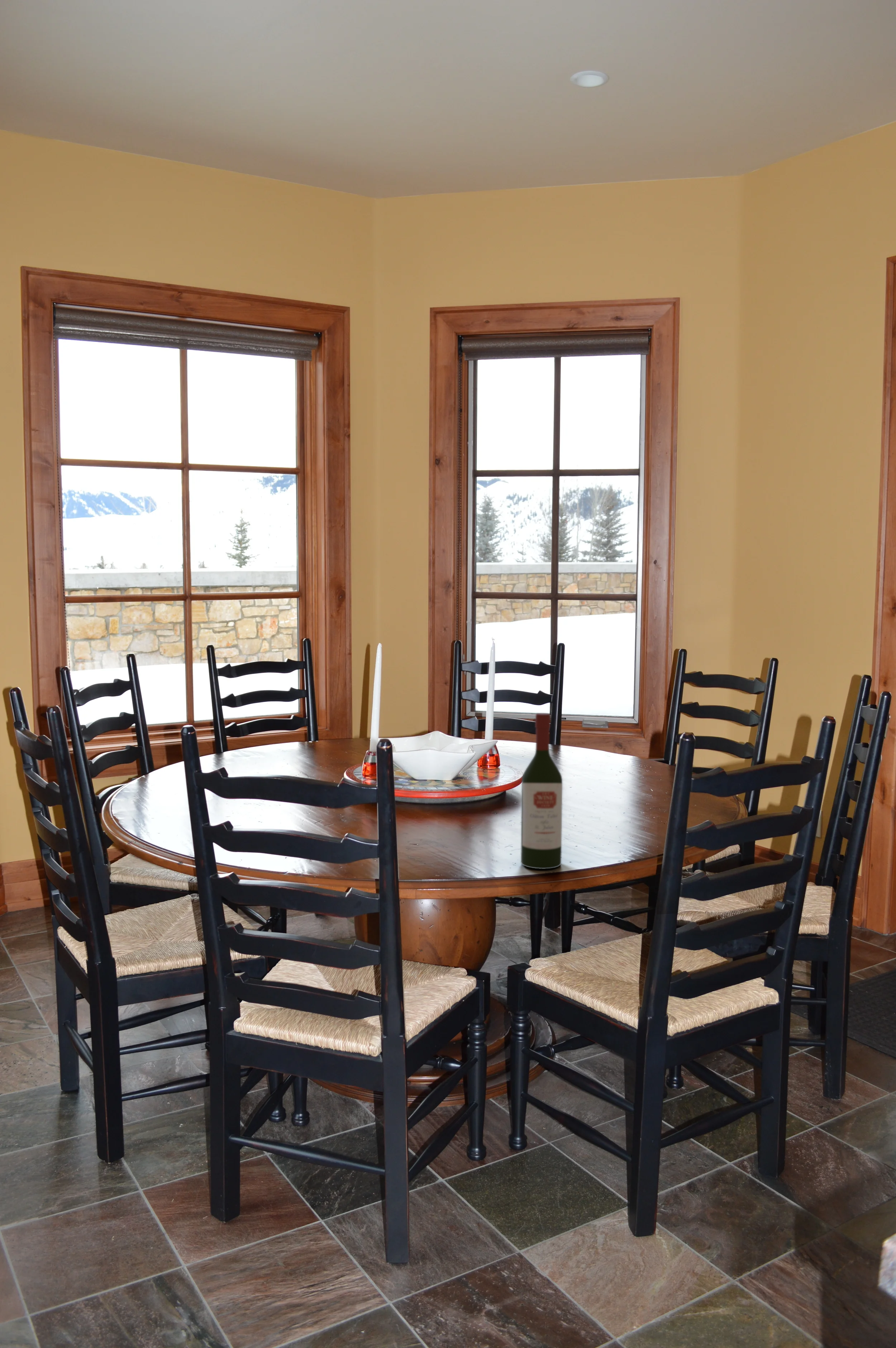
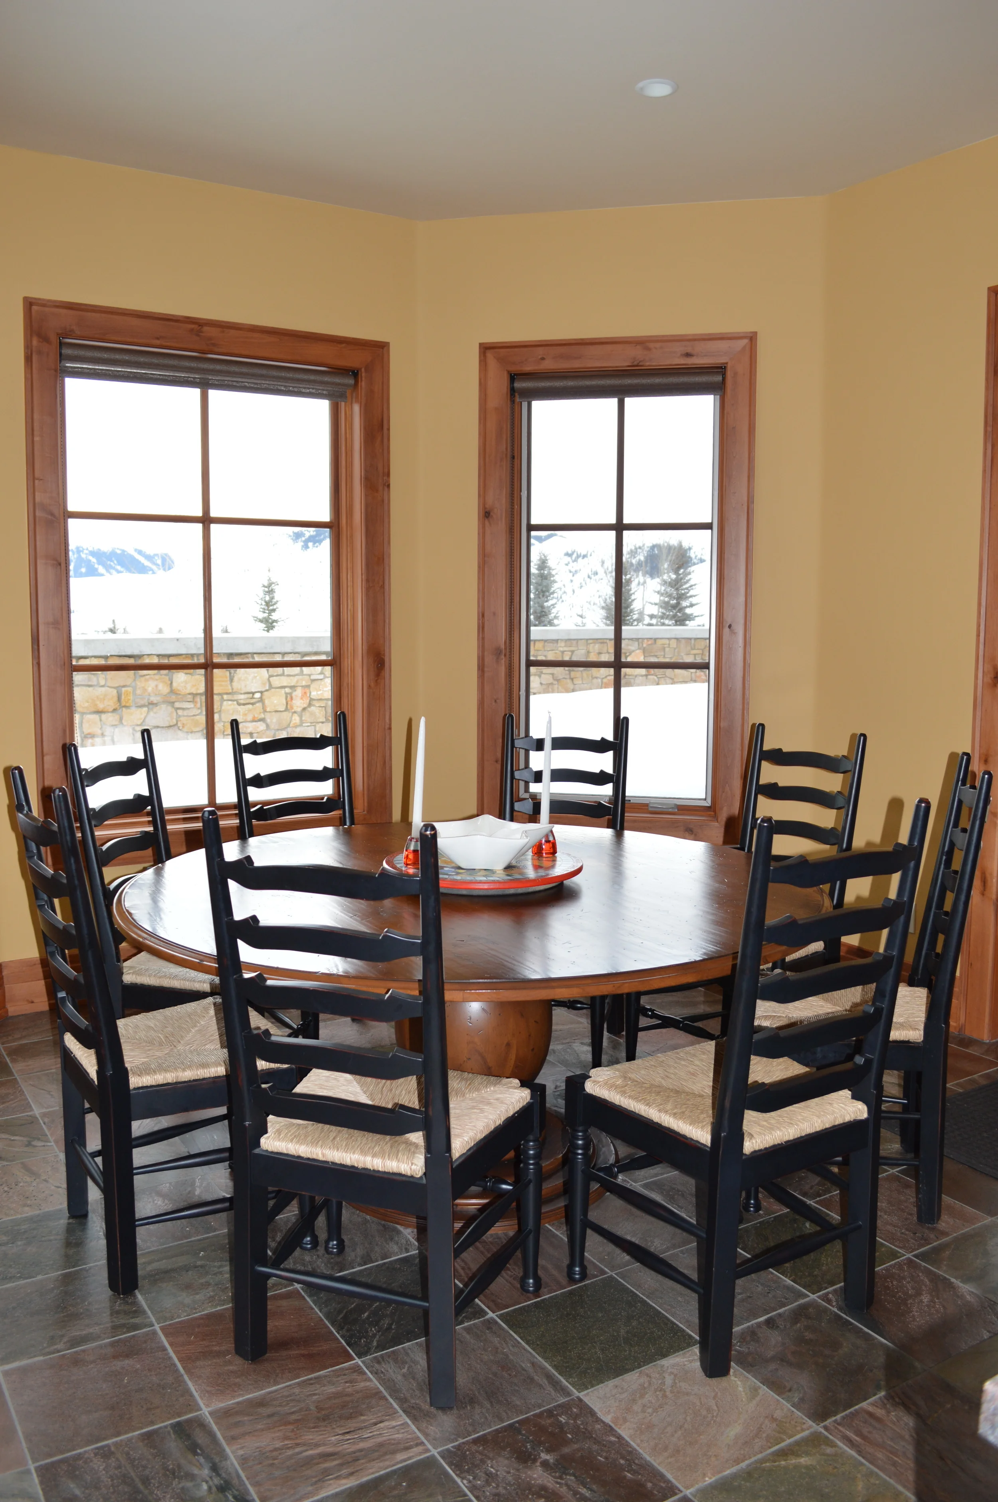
- wine bottle [520,713,563,869]
